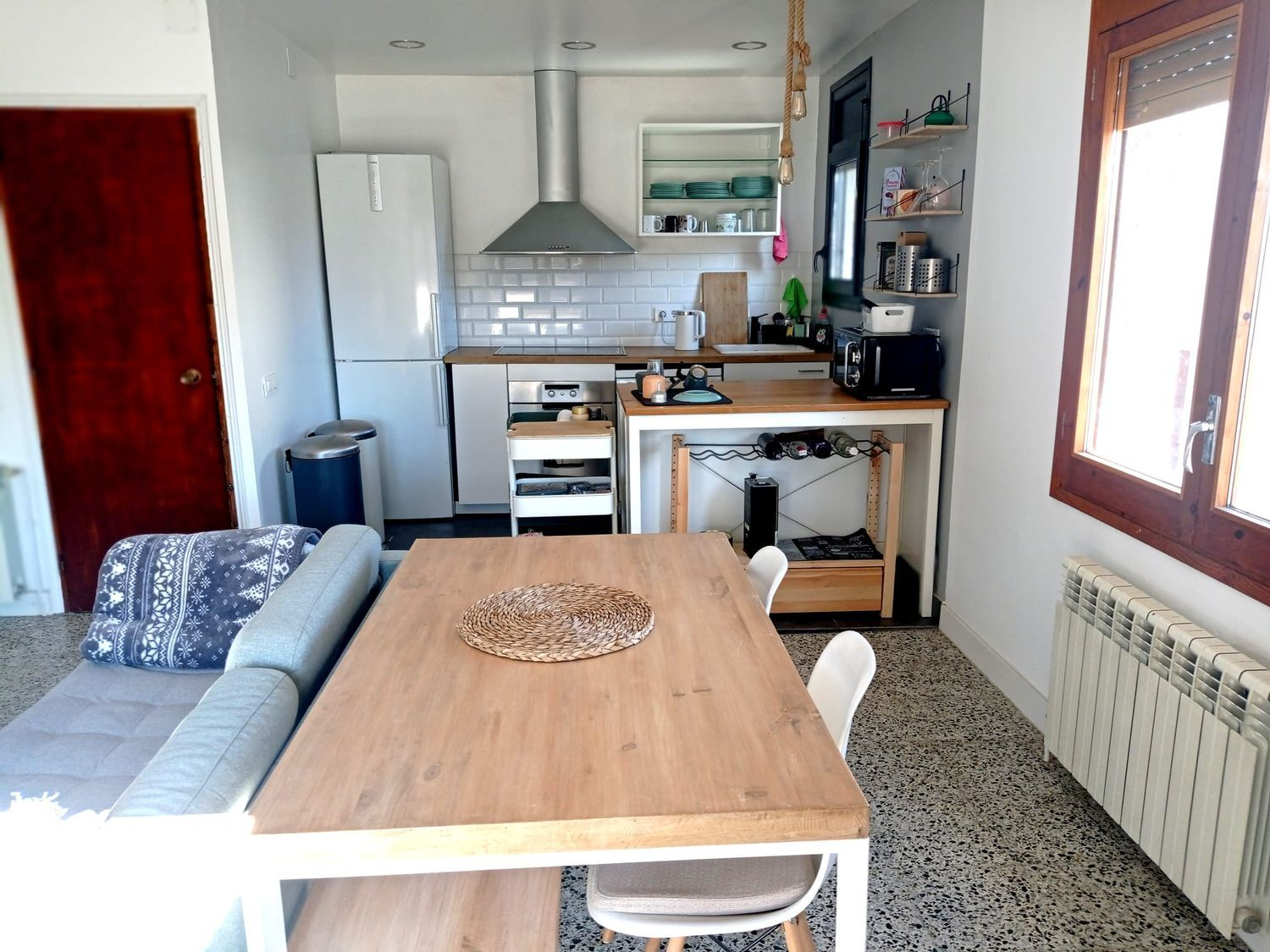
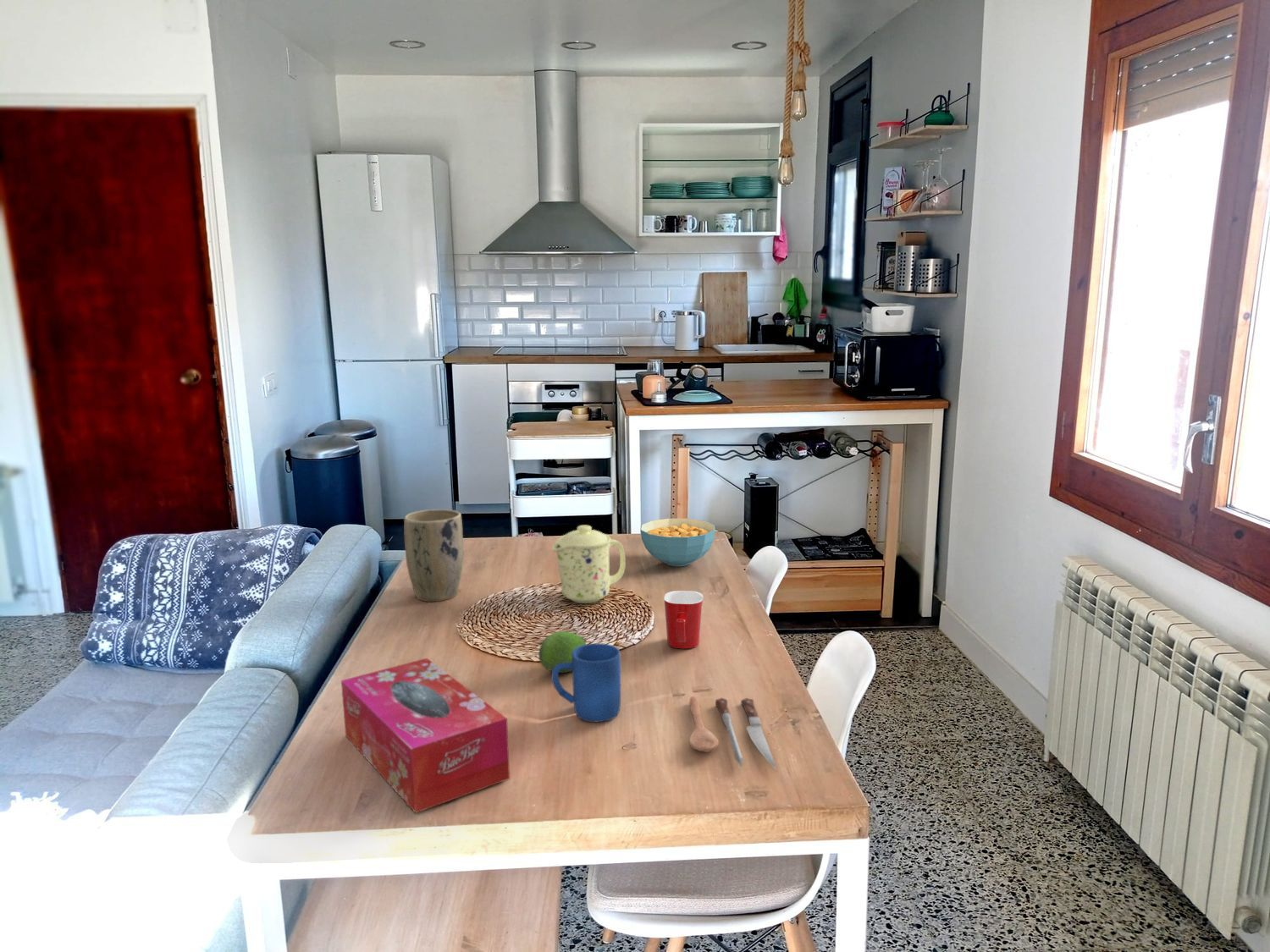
+ mug [550,642,621,723]
+ mug [663,590,704,649]
+ spoon [688,696,777,770]
+ mug [550,525,627,604]
+ cereal bowl [639,518,715,567]
+ fruit [538,630,587,674]
+ plant pot [403,509,464,603]
+ tissue box [340,658,511,814]
